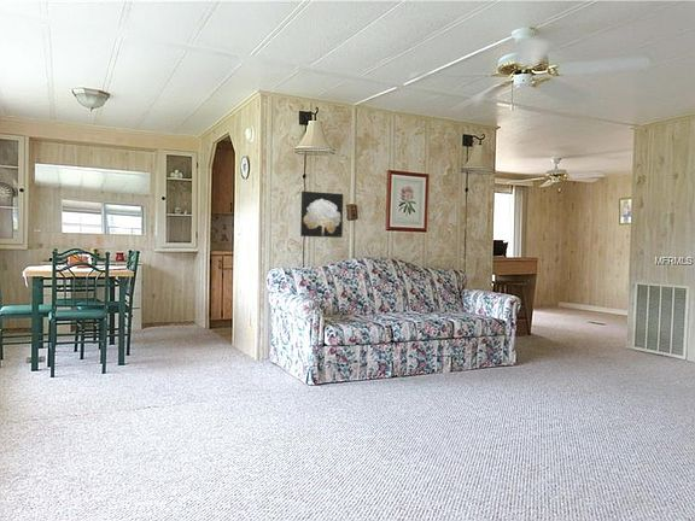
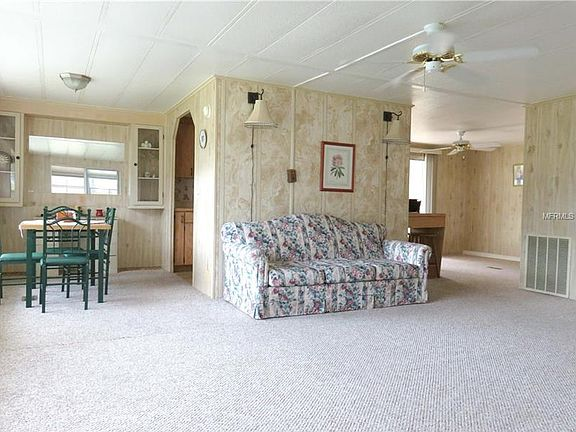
- wall art [299,191,344,239]
